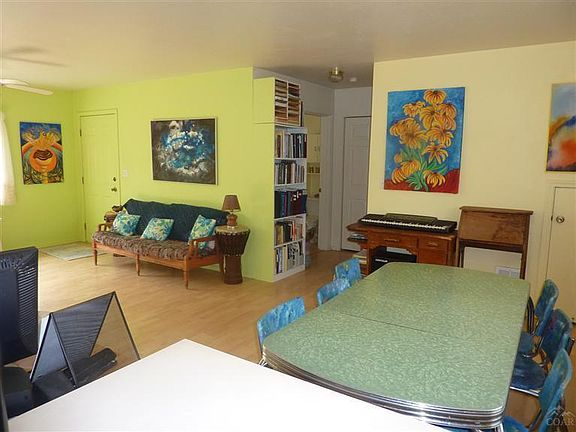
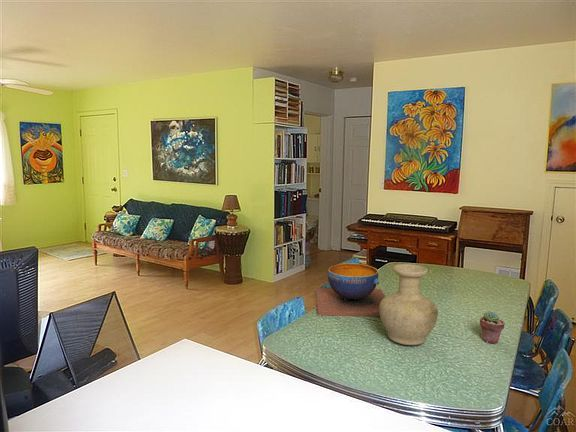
+ potted succulent [479,310,506,344]
+ vase [379,263,439,346]
+ decorative bowl [315,262,386,317]
